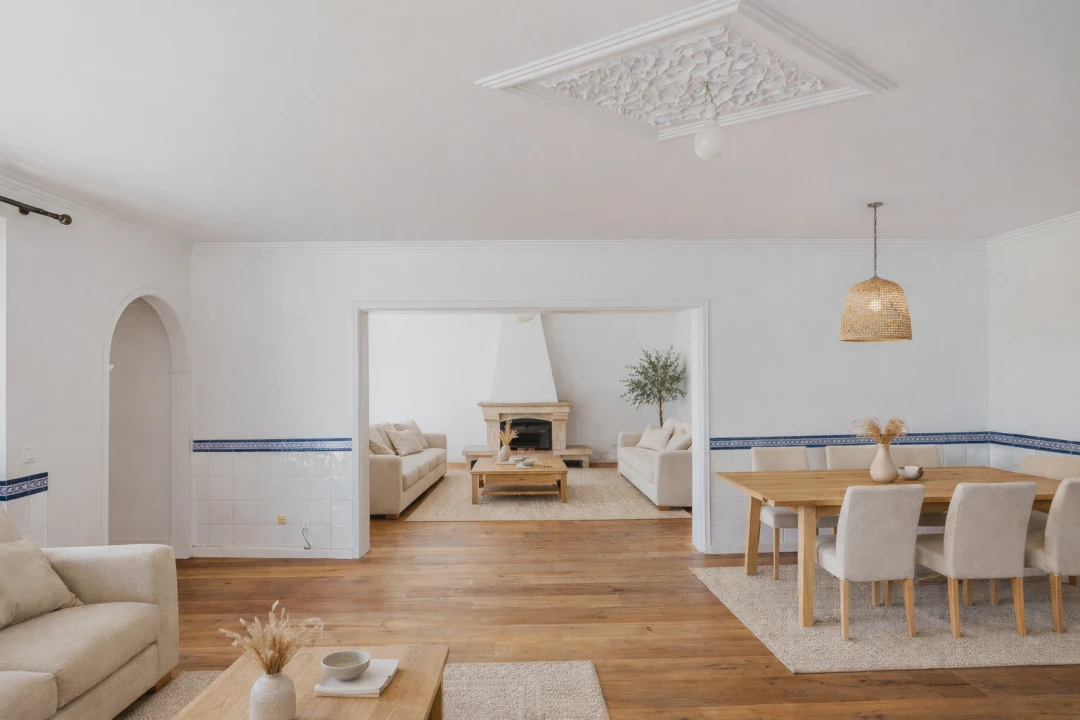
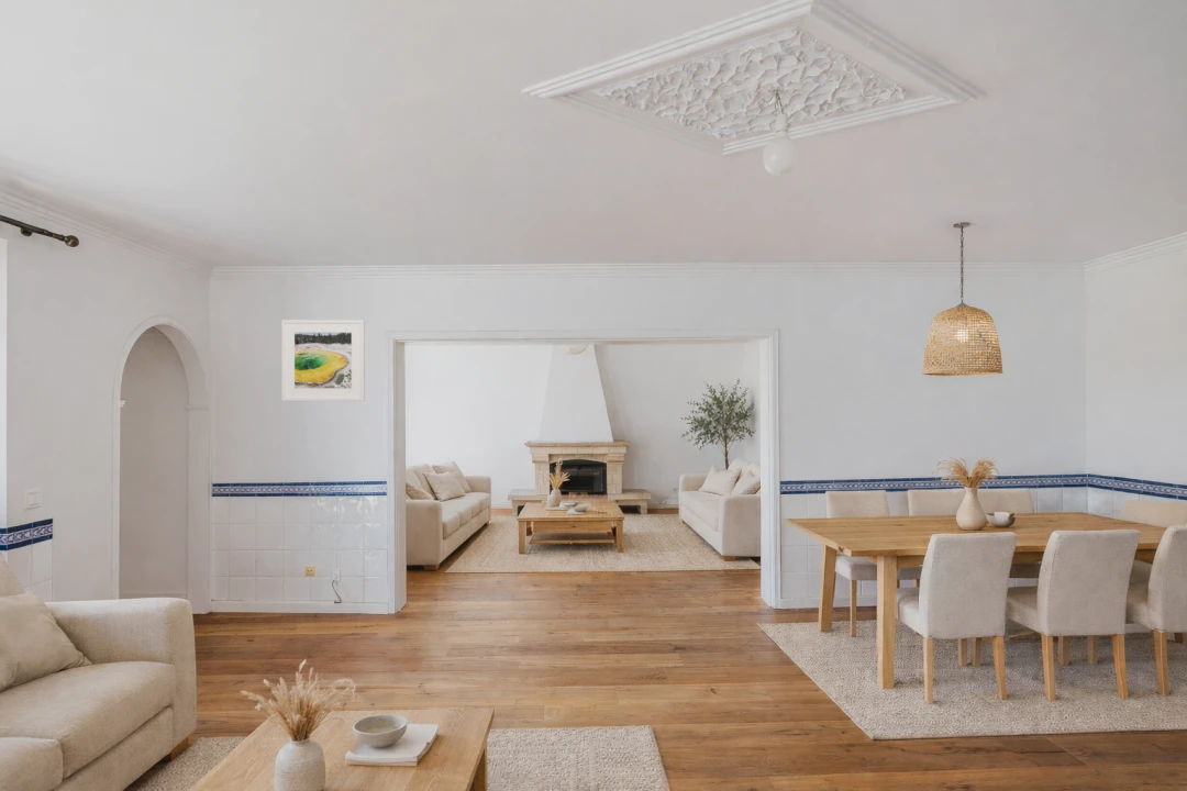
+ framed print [280,319,366,402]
